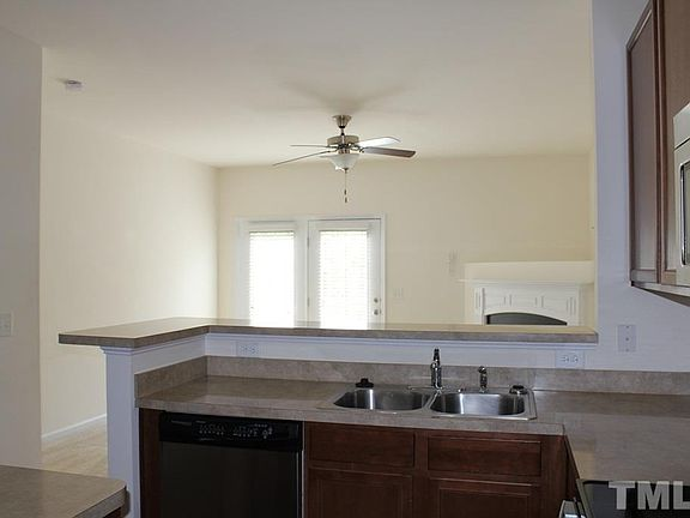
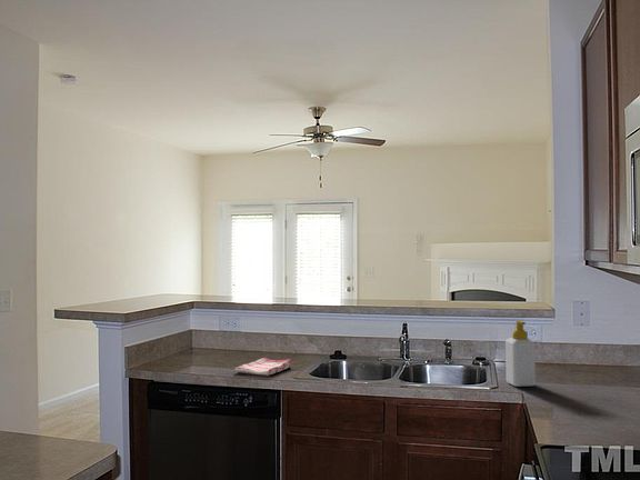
+ soap bottle [504,320,537,388]
+ dish towel [233,357,292,377]
